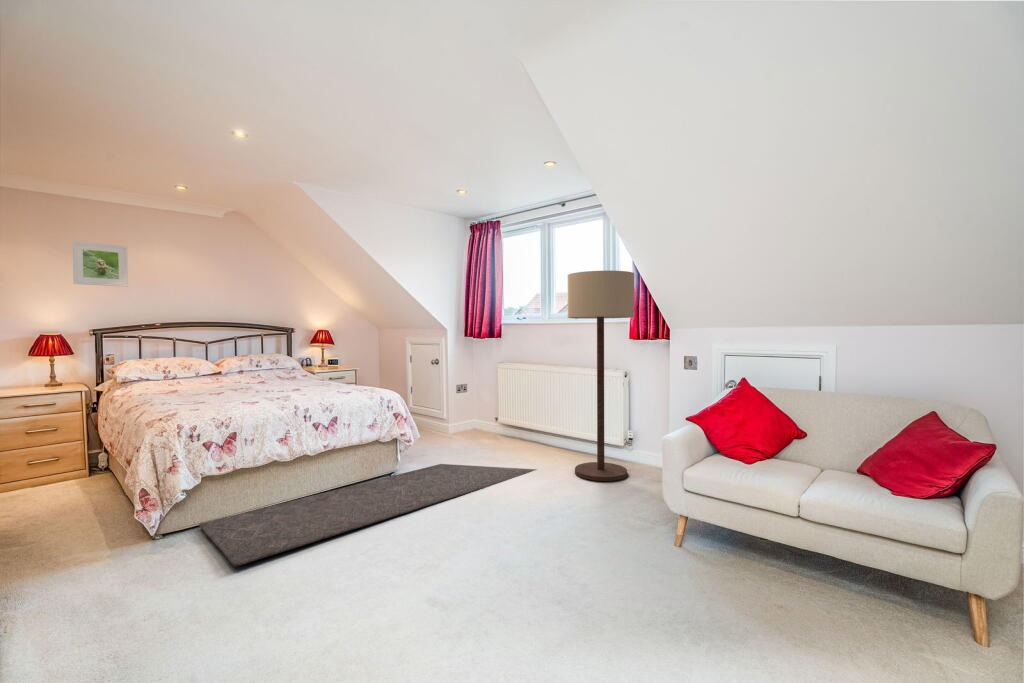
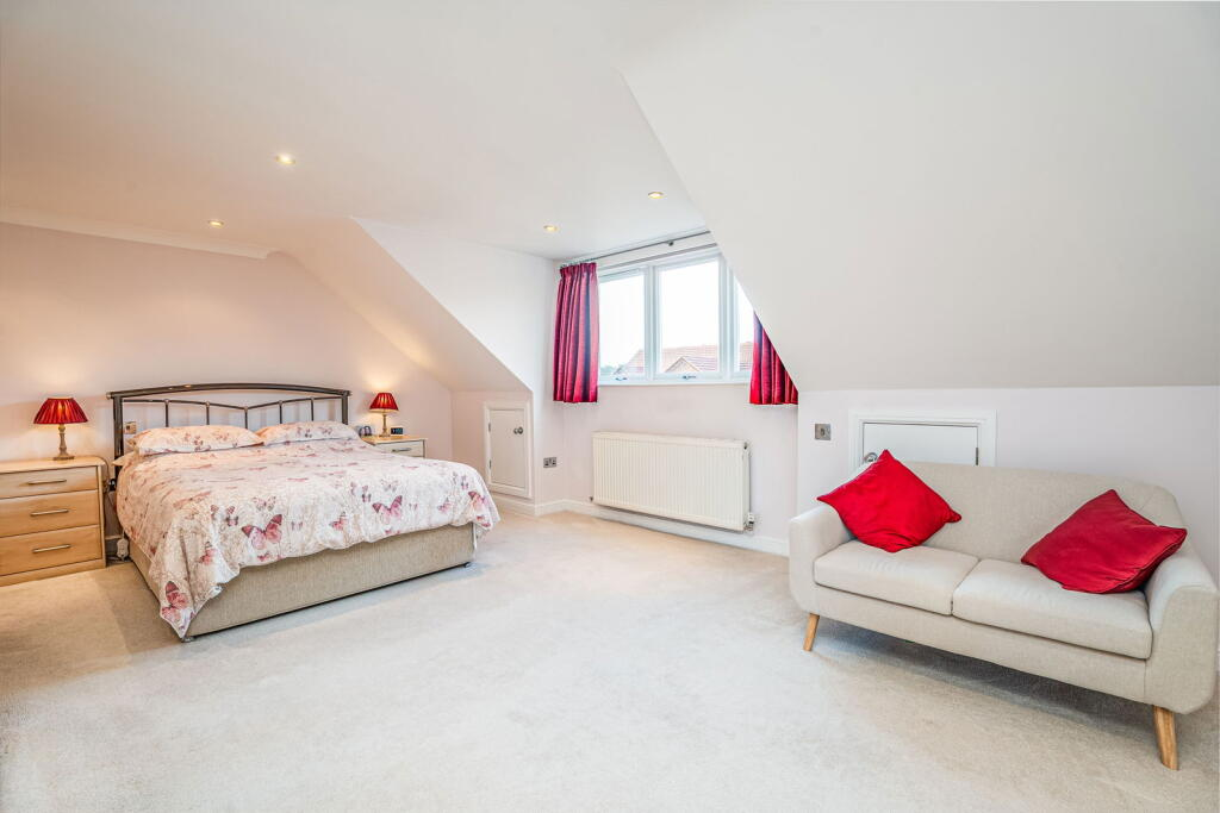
- floor lamp [567,270,635,482]
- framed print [71,240,129,288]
- rug [198,463,538,567]
